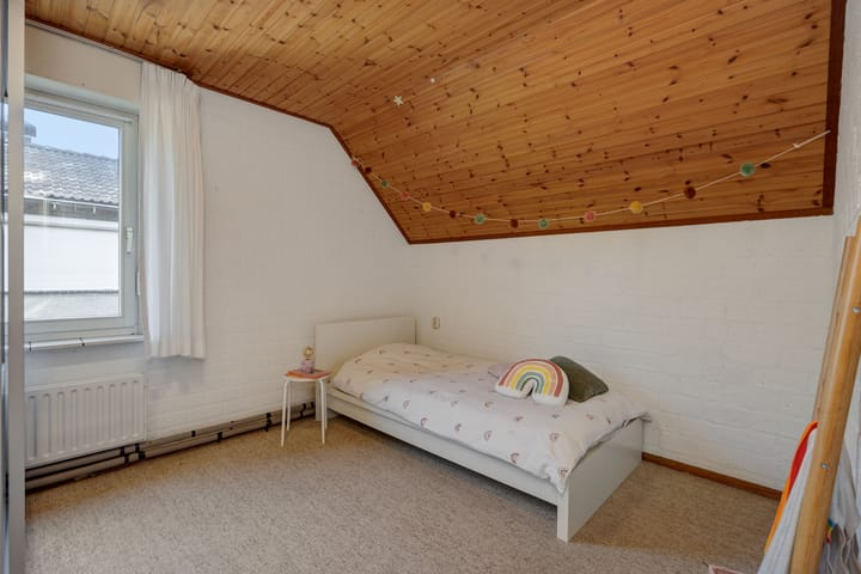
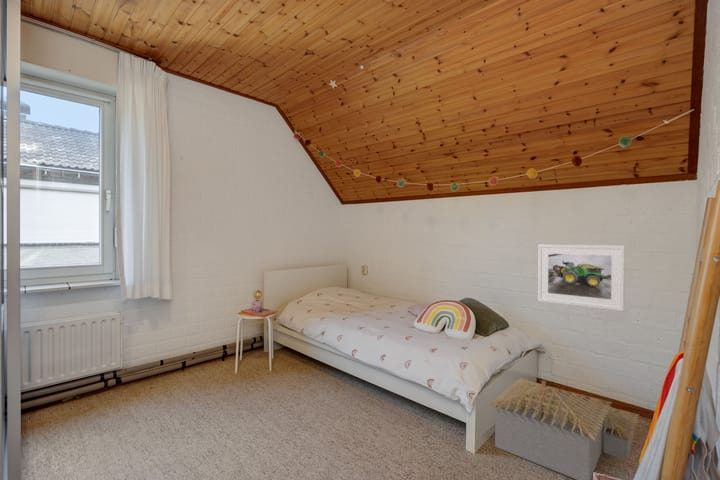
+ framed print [537,243,626,312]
+ architectural model [487,377,640,480]
